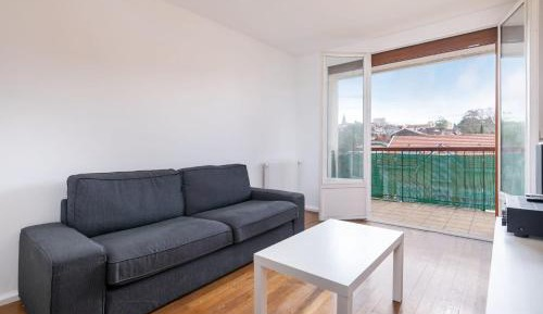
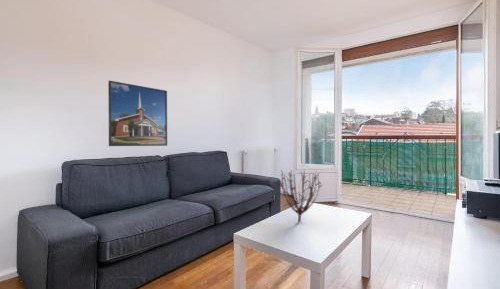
+ plant [277,168,324,223]
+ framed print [107,80,168,147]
